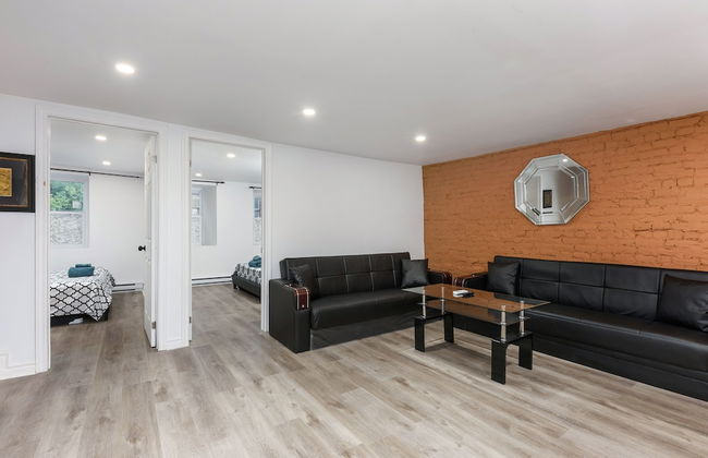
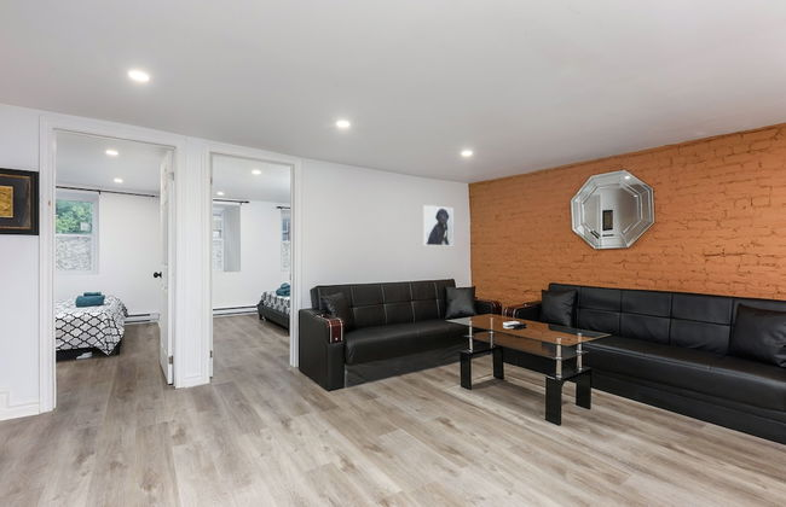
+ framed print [422,204,455,246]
